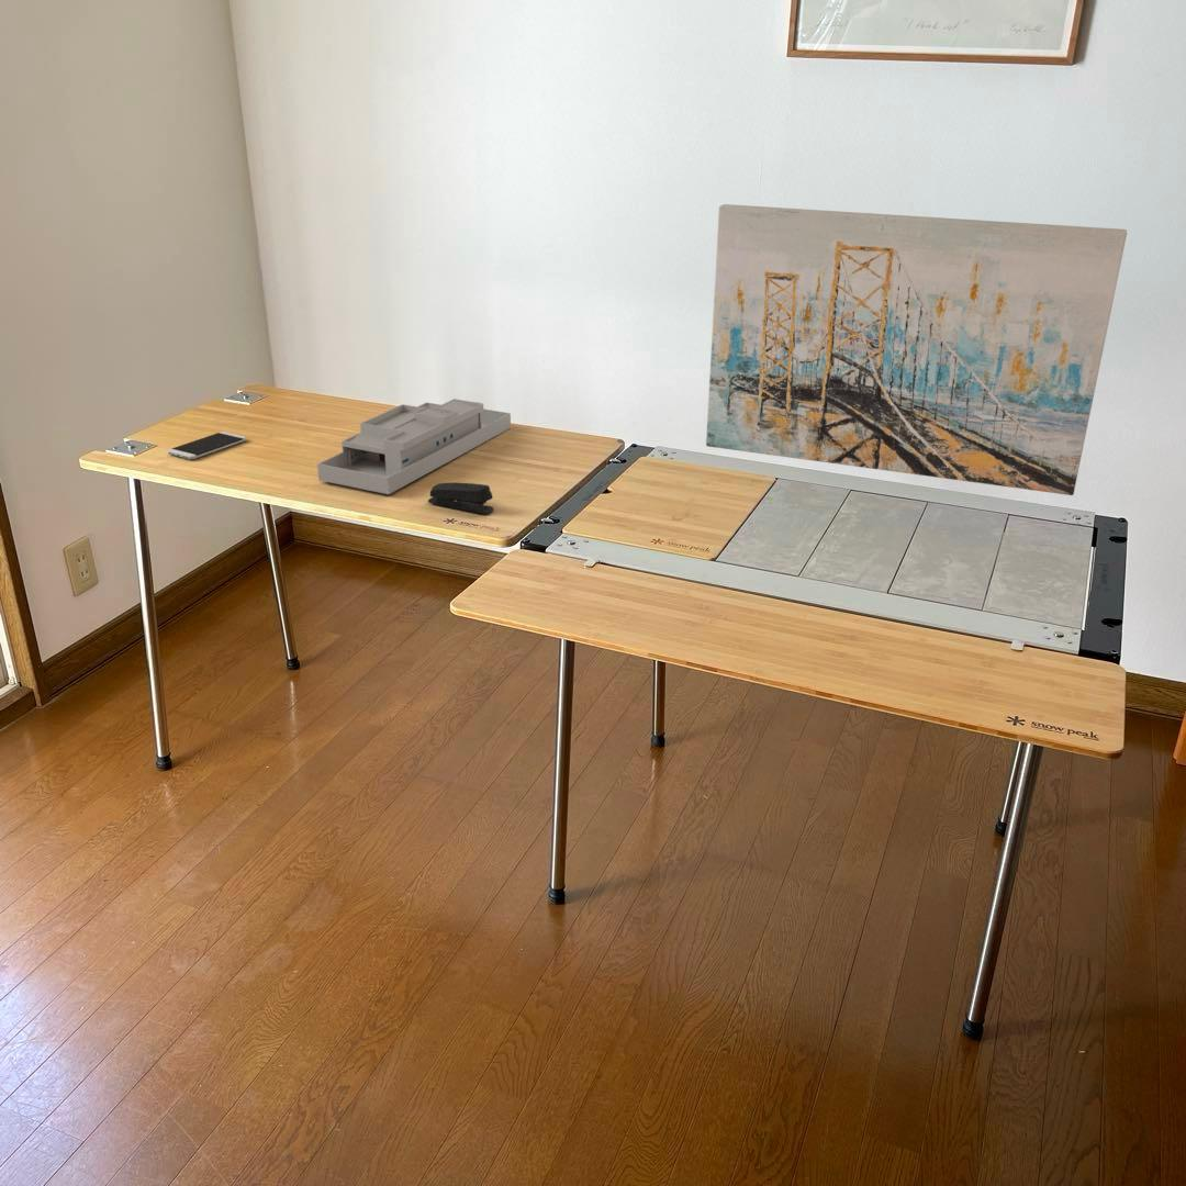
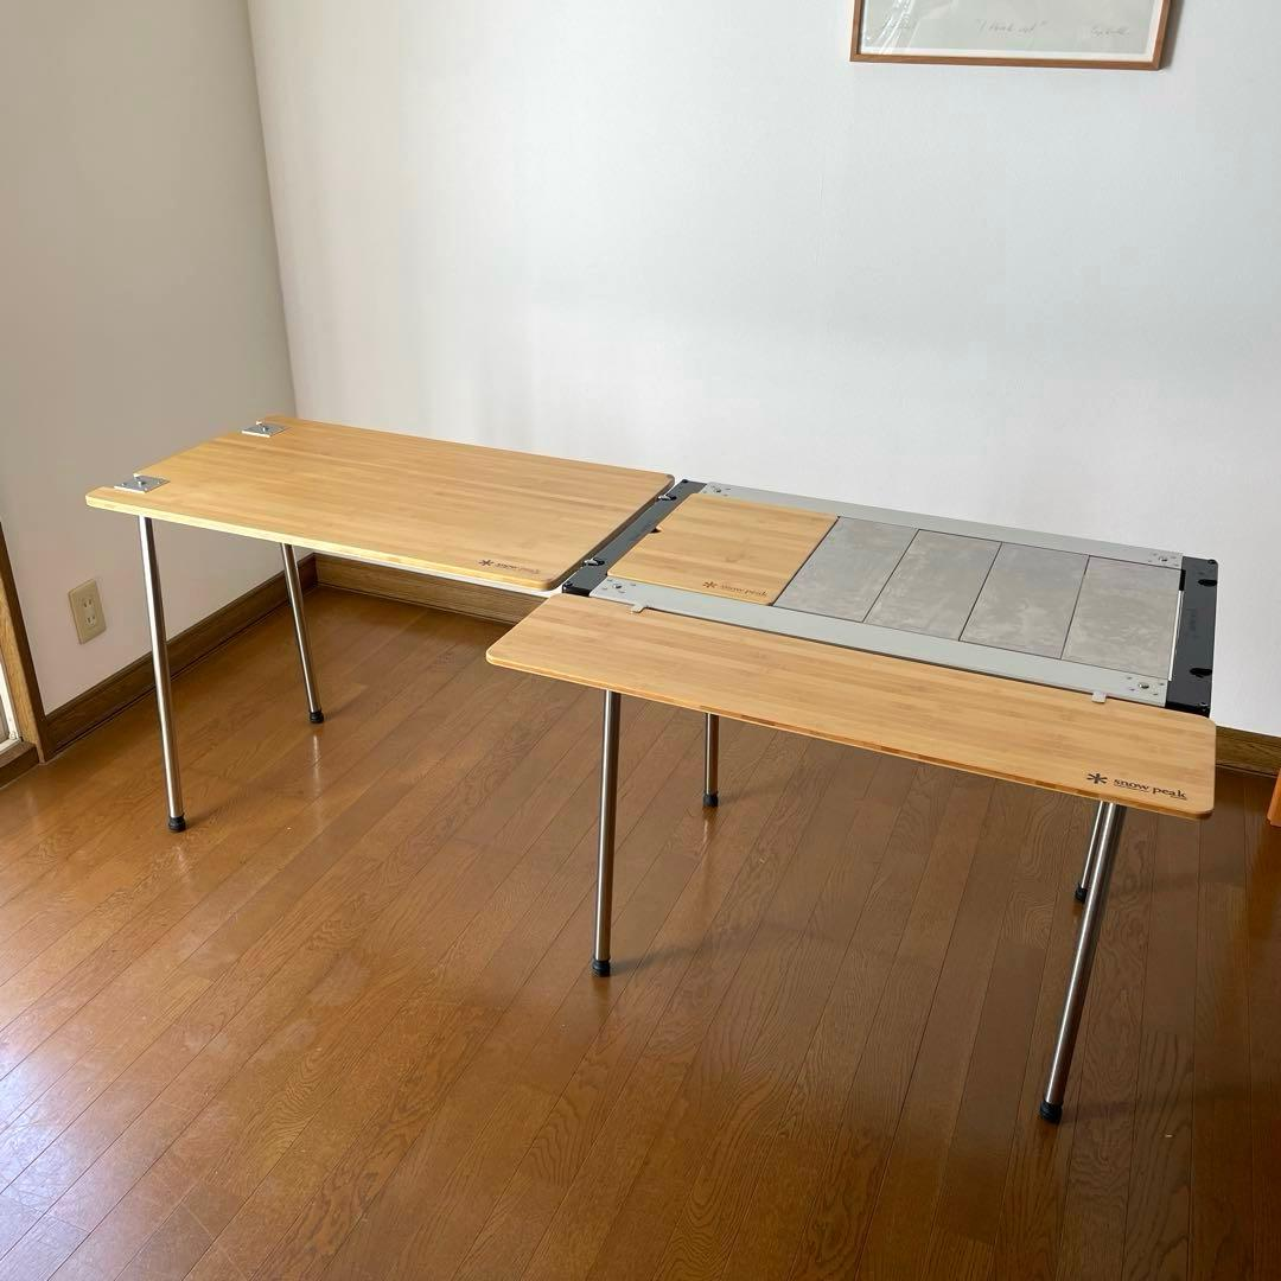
- wall art [705,203,1128,496]
- desk organizer [316,398,512,495]
- stapler [427,481,495,515]
- smartphone [167,430,247,460]
